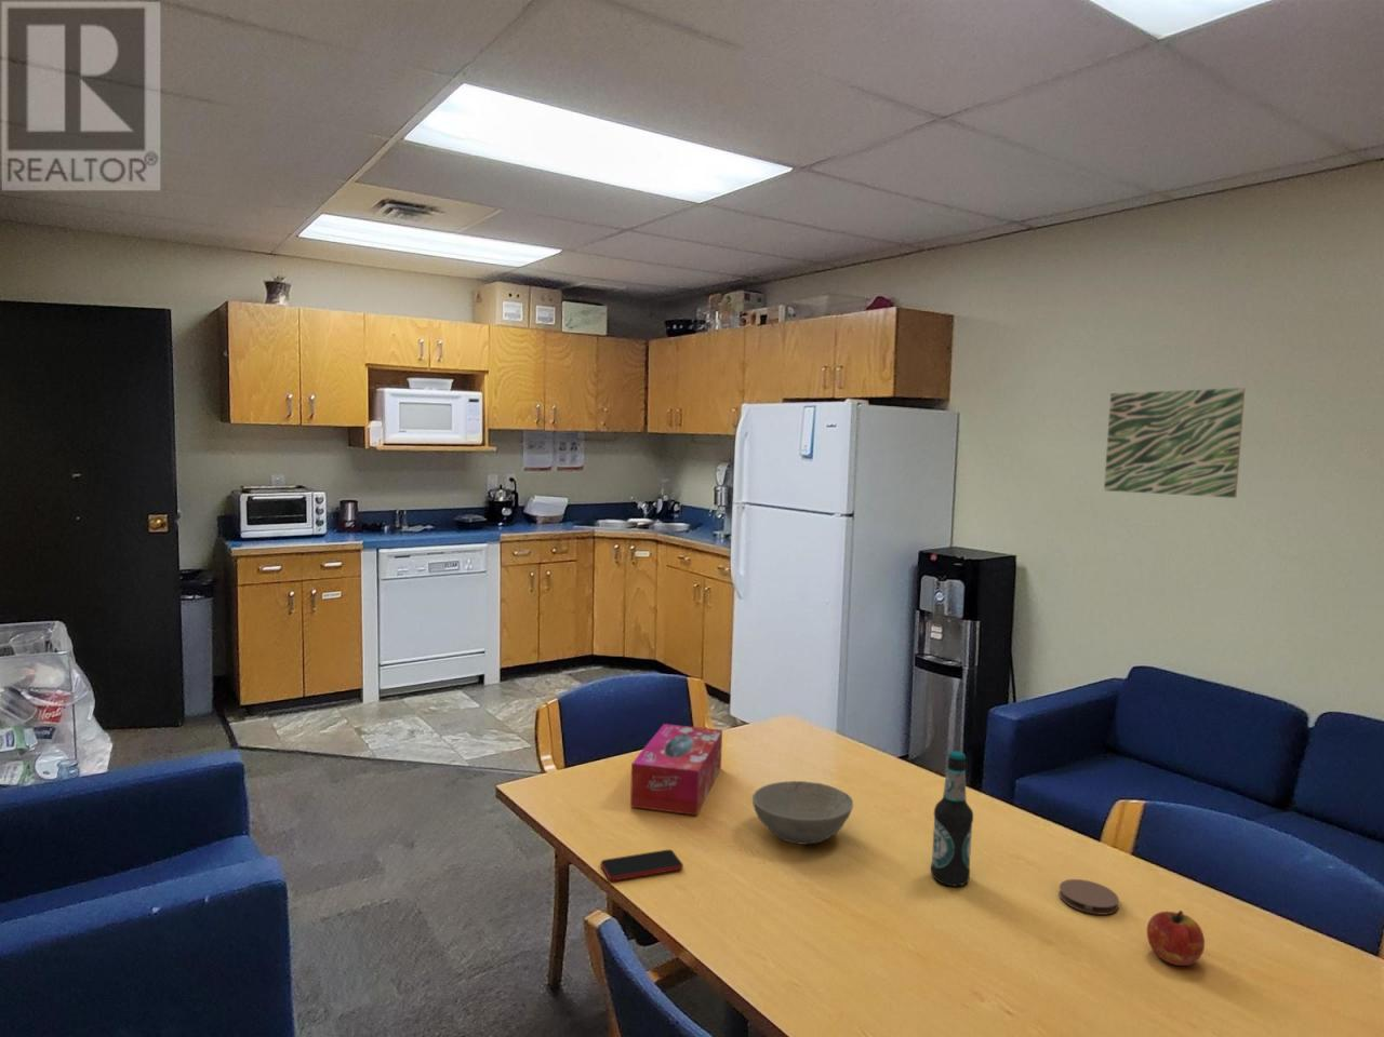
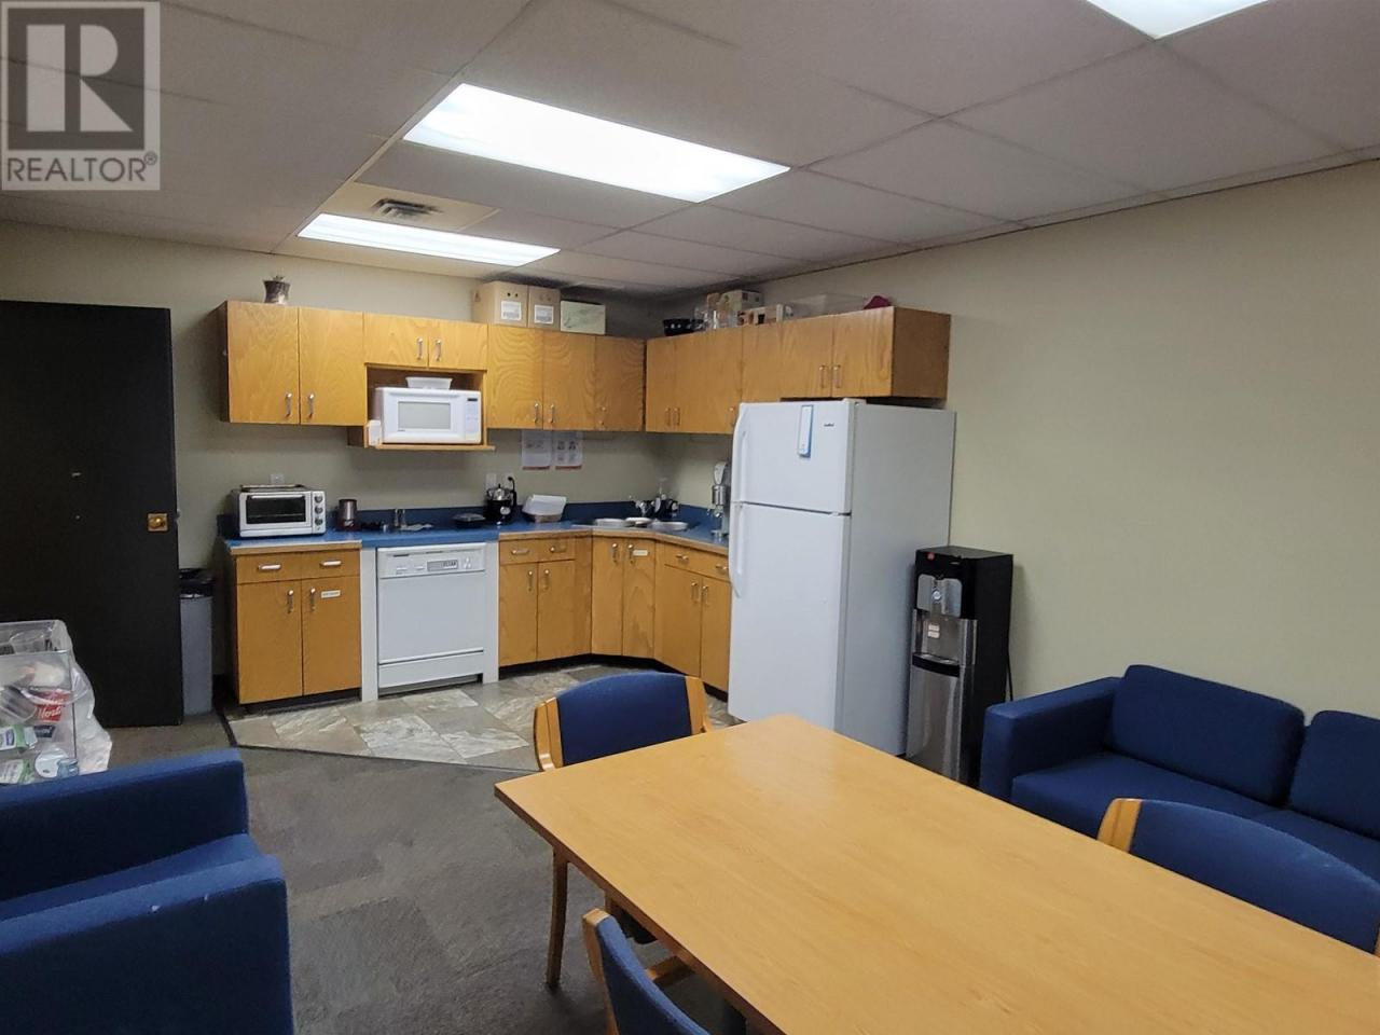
- bottle [930,749,974,887]
- smartphone [599,849,684,881]
- bowl [752,780,854,845]
- coaster [1058,878,1120,916]
- wall art [1103,387,1246,499]
- apple [1146,910,1205,967]
- tissue box [629,722,724,817]
